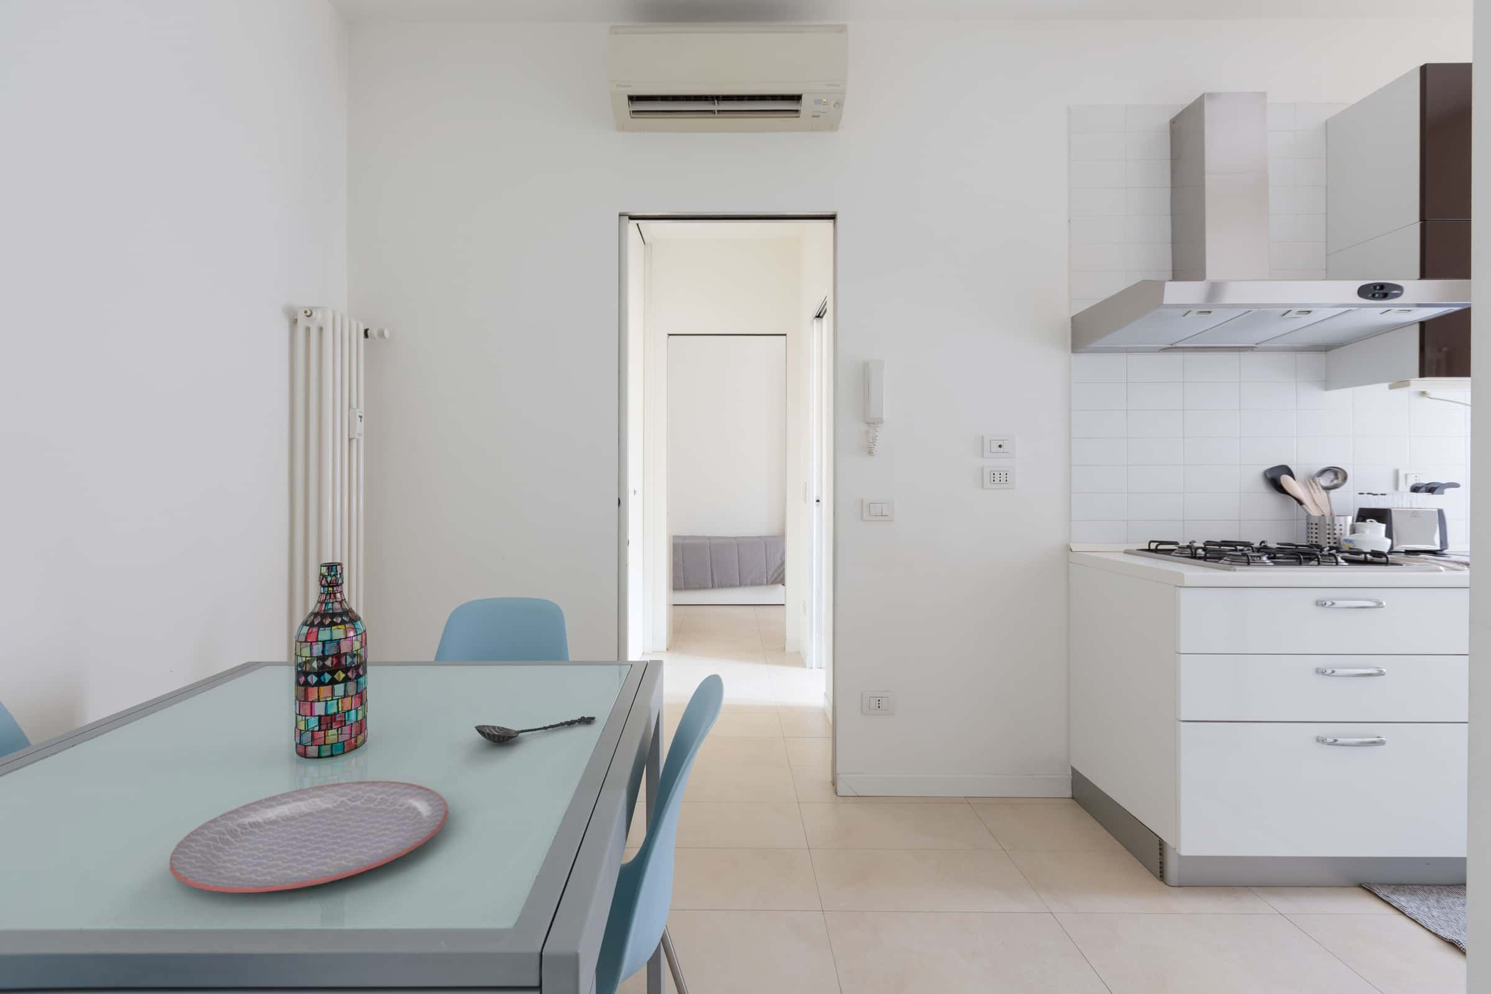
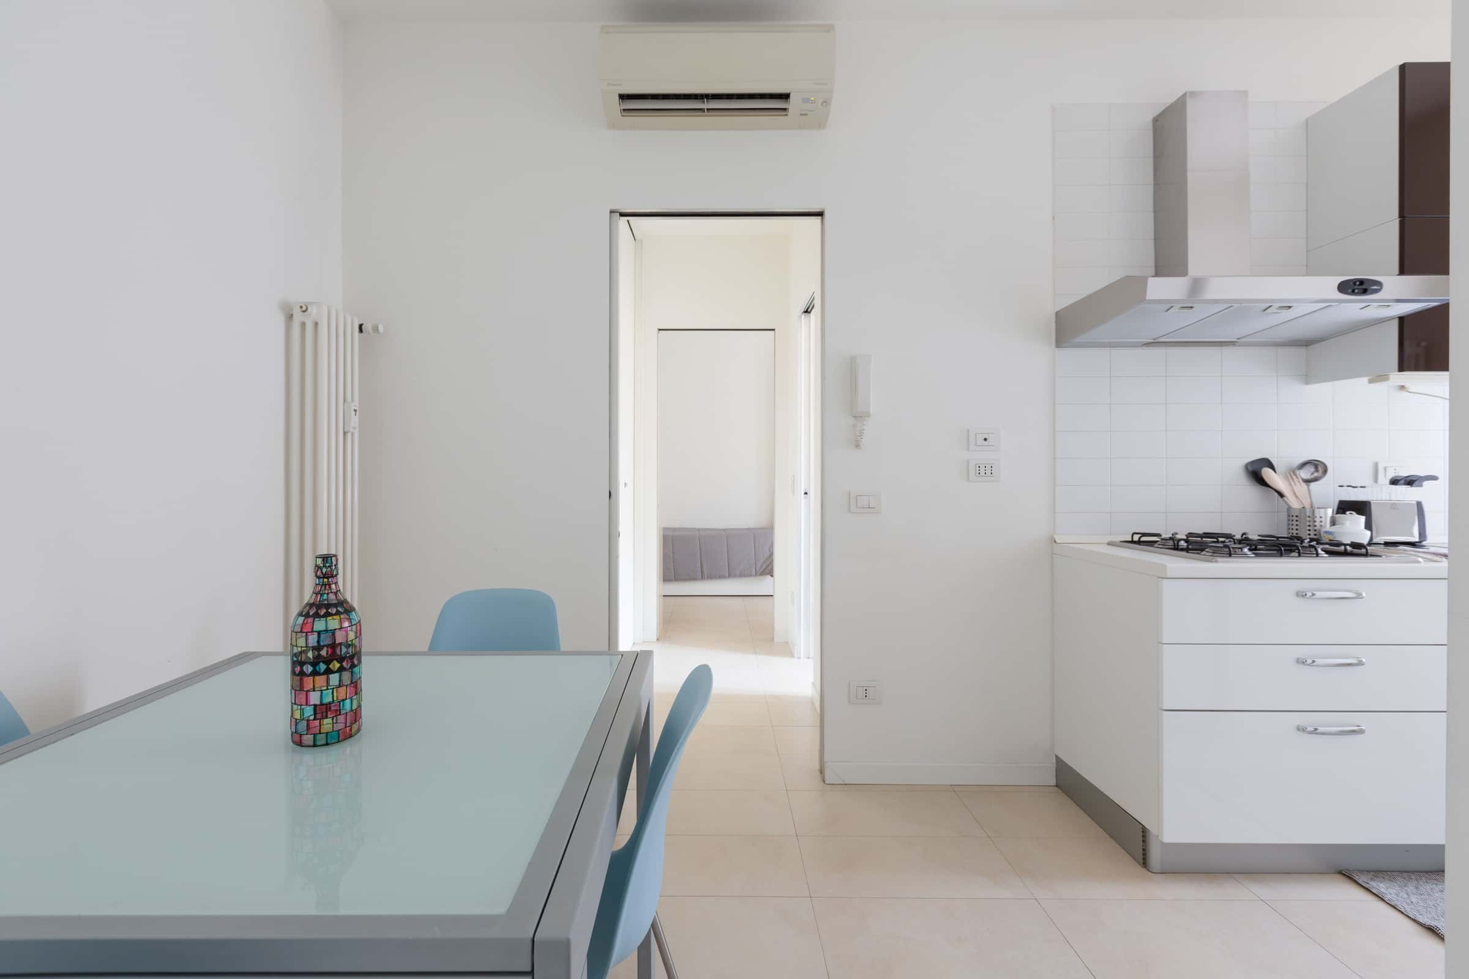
- spoon [474,716,596,743]
- plate [169,780,449,893]
